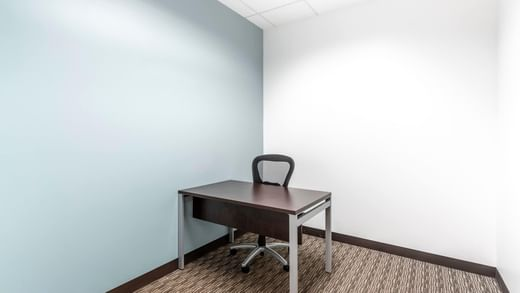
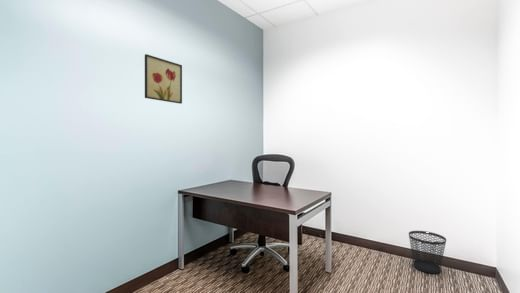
+ wastebasket [408,230,447,274]
+ wall art [144,53,183,105]
